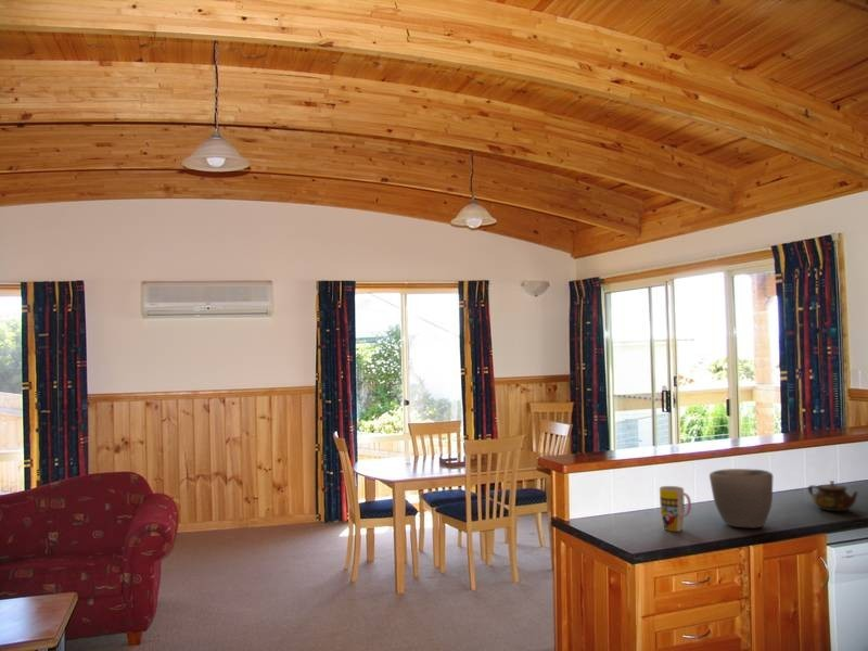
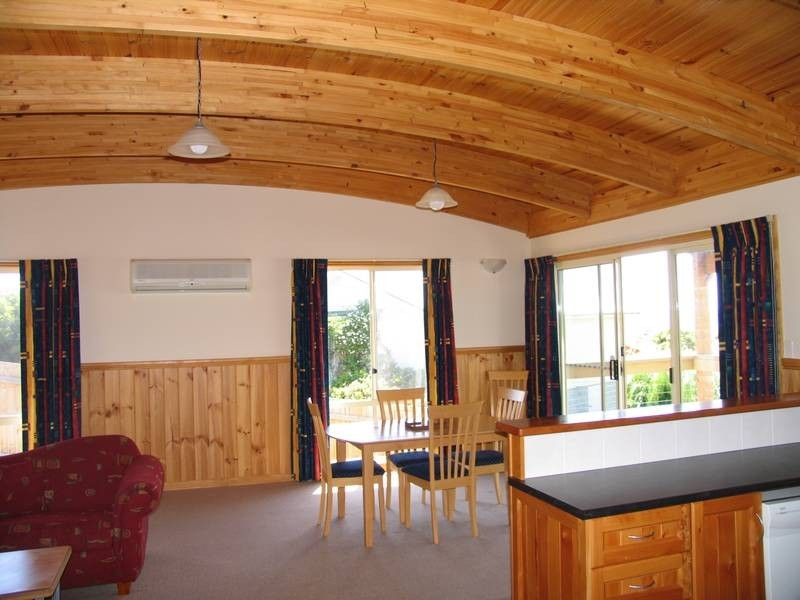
- bowl [709,468,774,528]
- mug [659,485,692,533]
- teapot [807,480,859,512]
